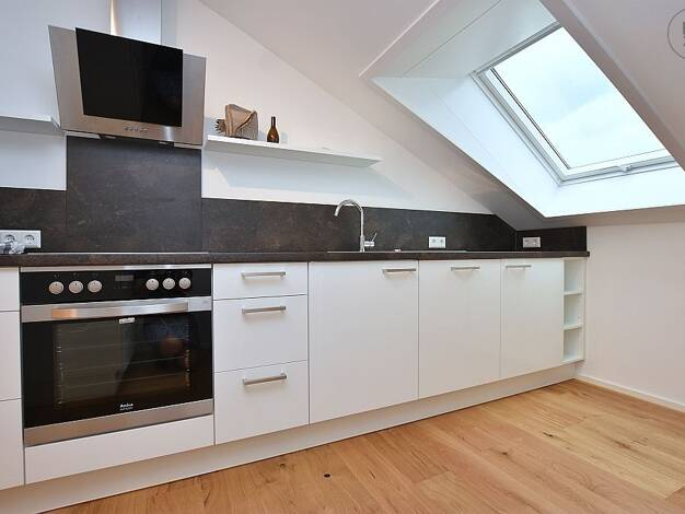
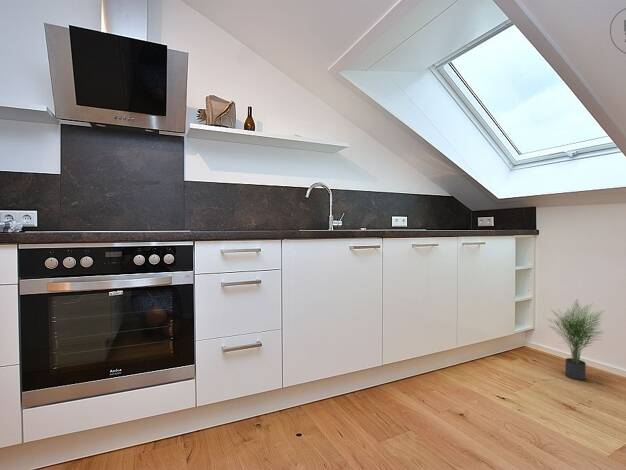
+ potted plant [545,298,605,381]
